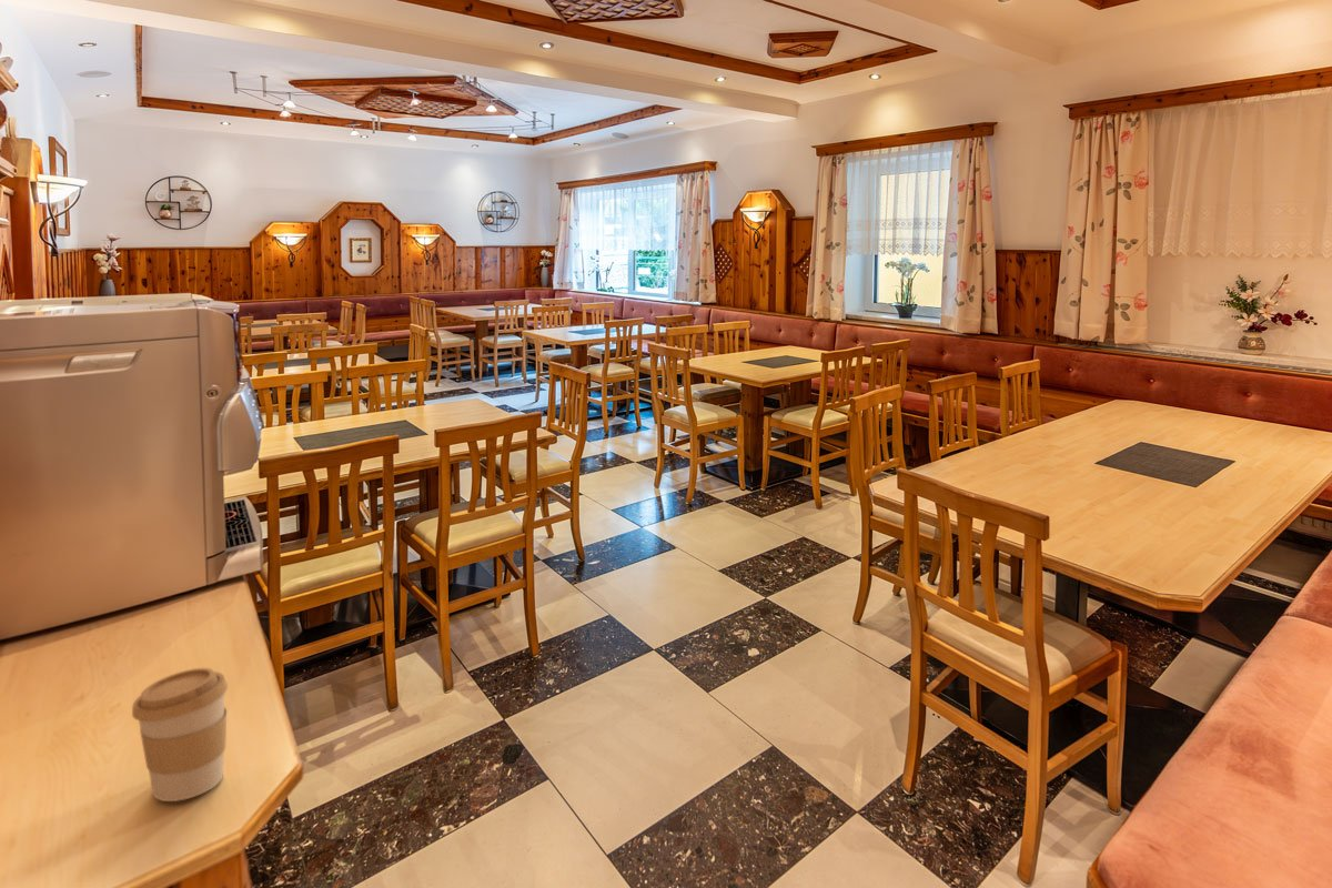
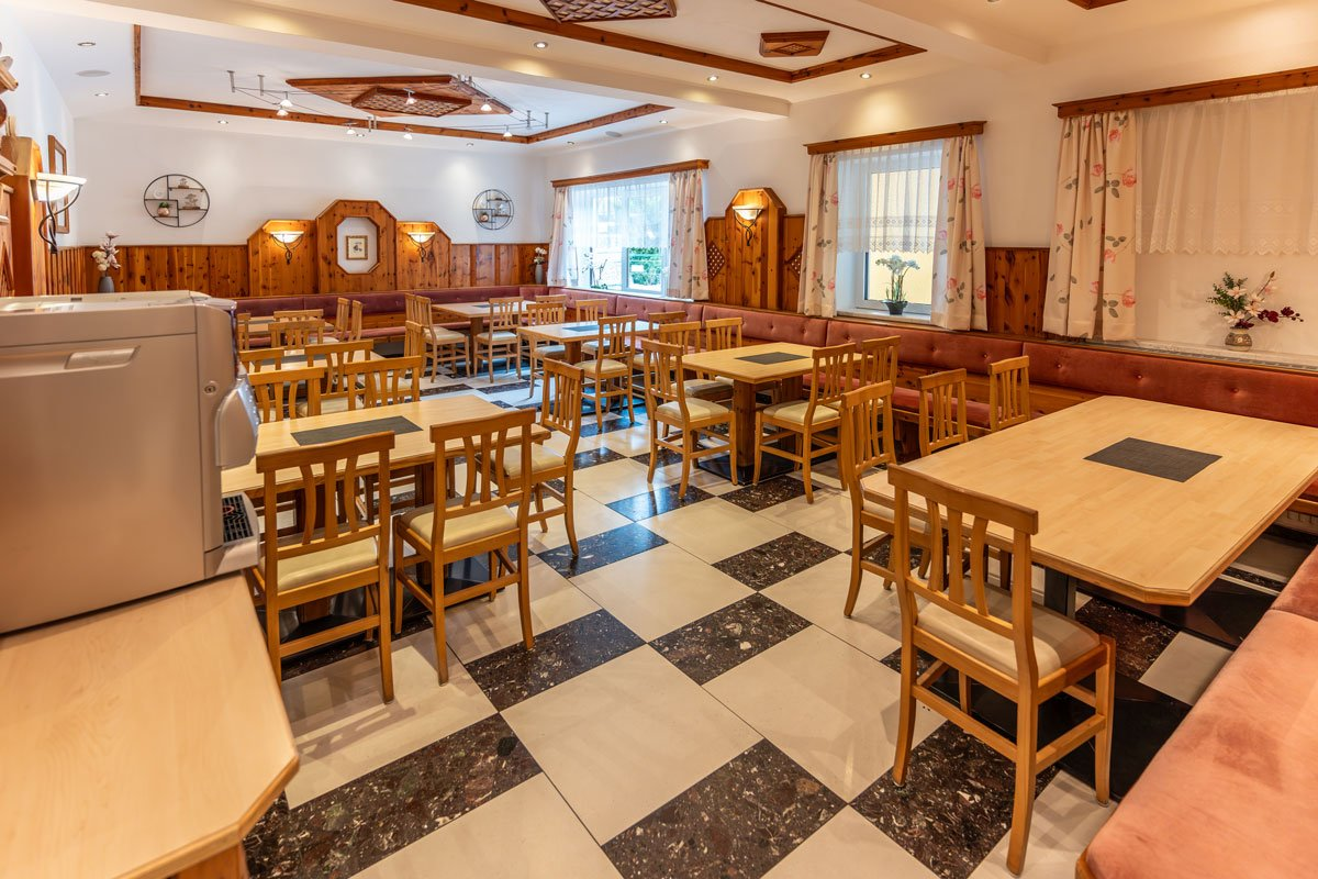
- coffee cup [131,667,229,803]
